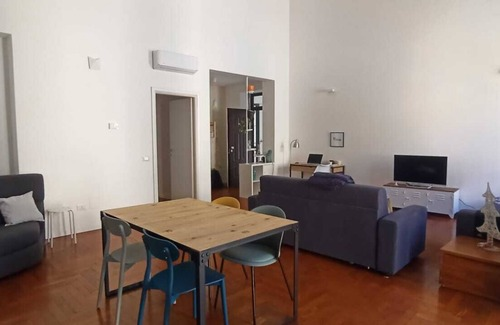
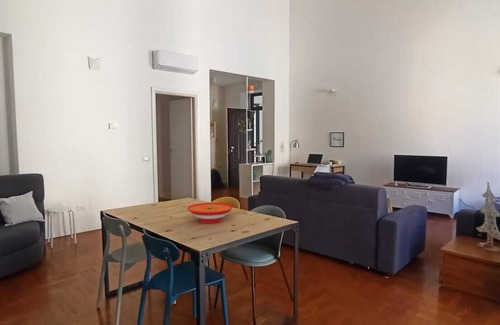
+ bowl [186,202,234,224]
